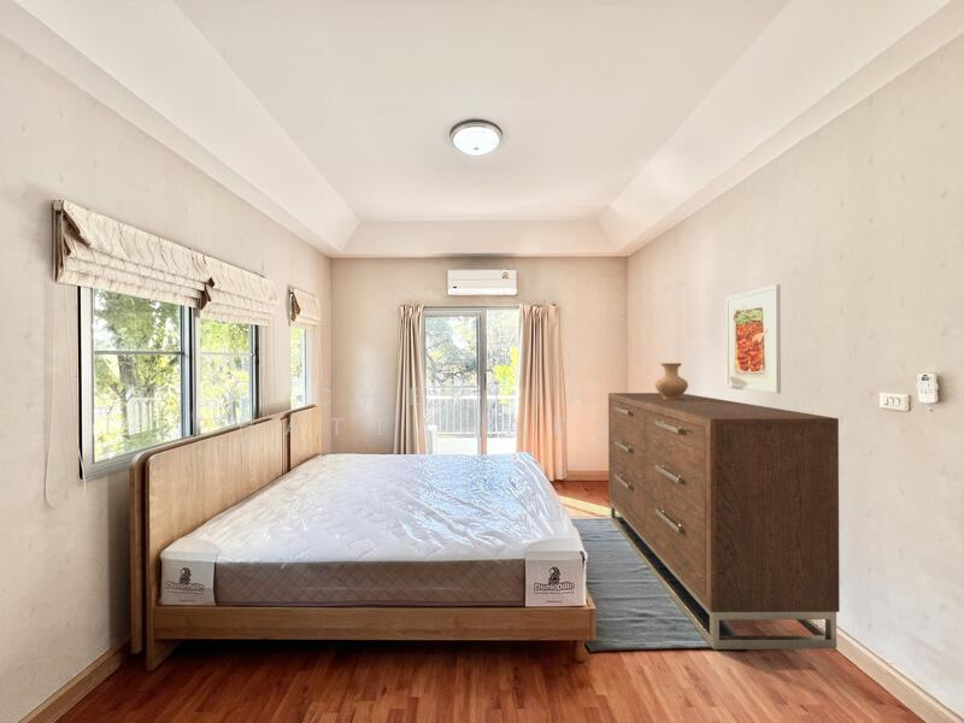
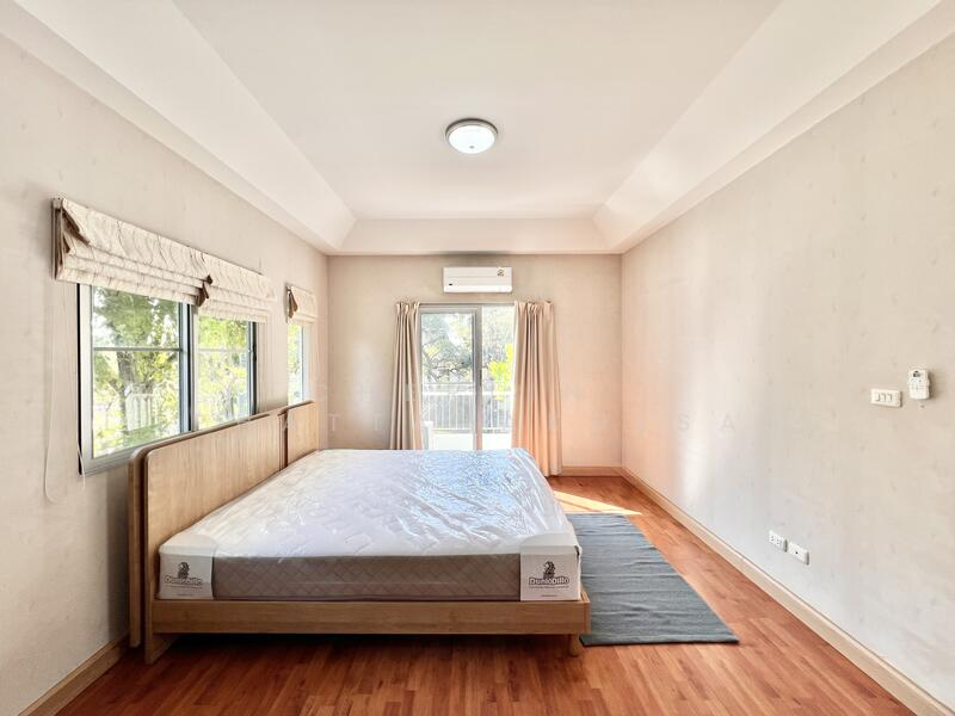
- vase [653,362,689,399]
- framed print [724,283,782,394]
- dresser [607,392,841,651]
